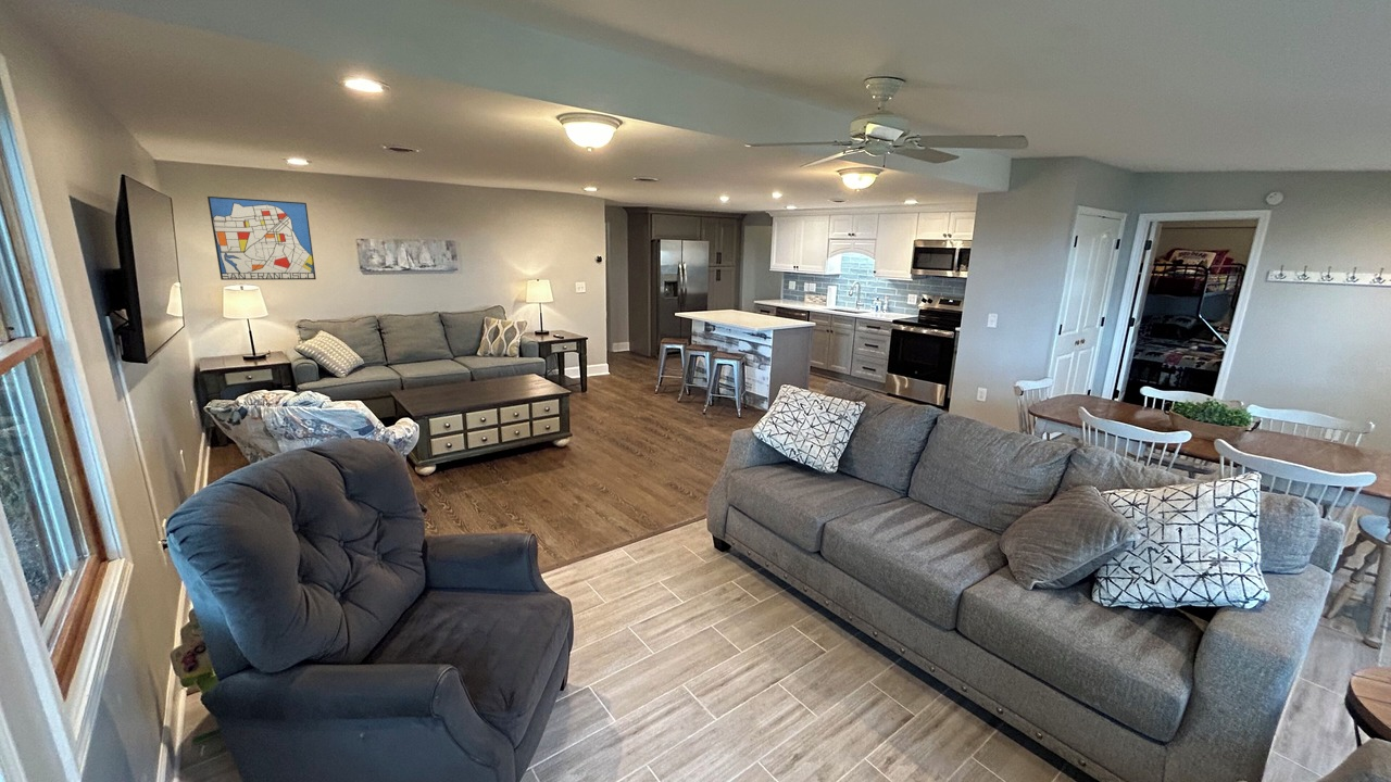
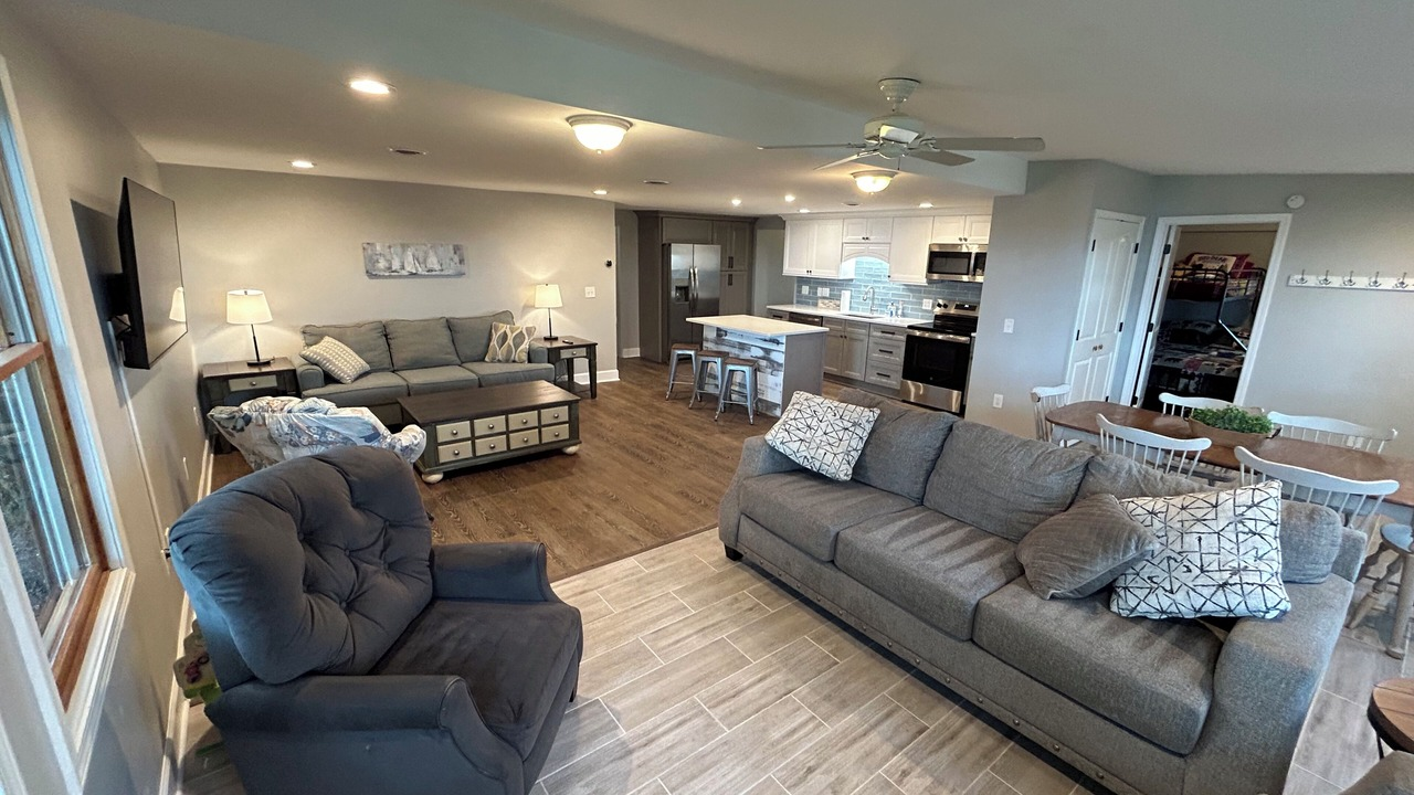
- wall art [206,195,317,281]
